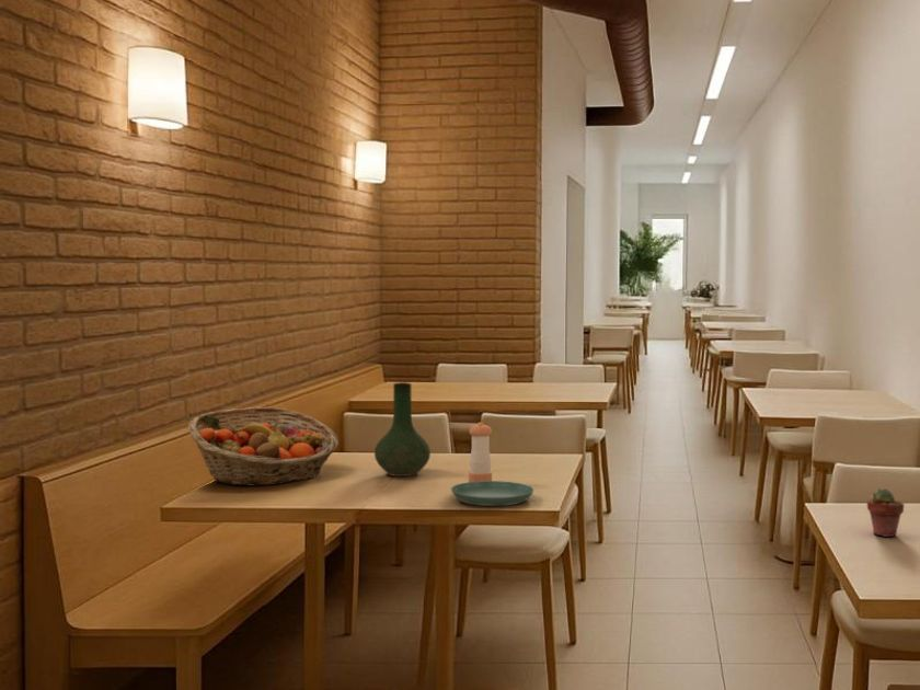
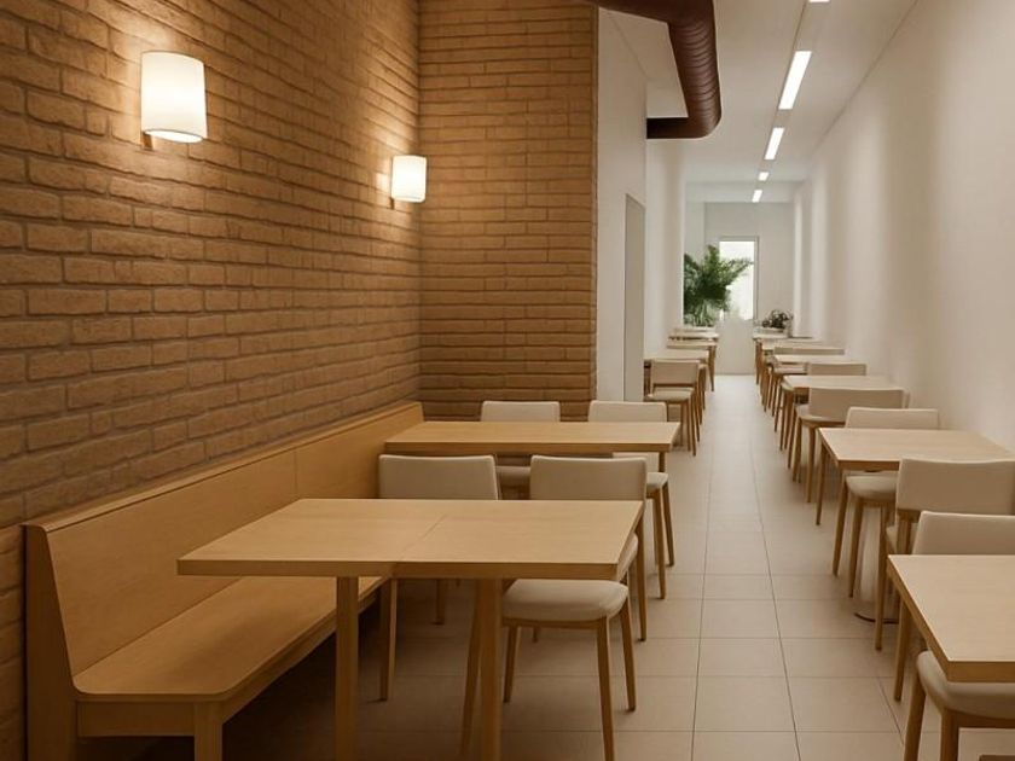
- fruit basket [187,406,340,486]
- pepper shaker [468,422,493,482]
- vase [373,381,432,478]
- saucer [450,480,536,507]
- potted succulent [866,487,905,538]
